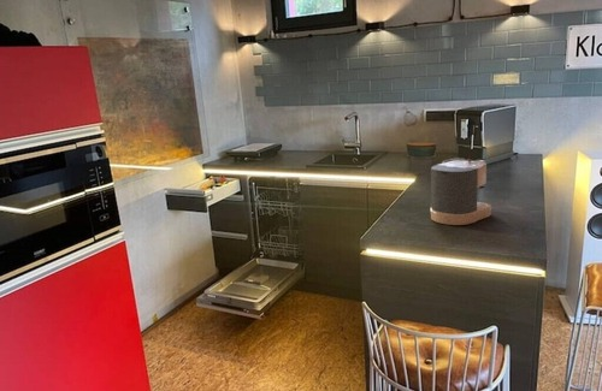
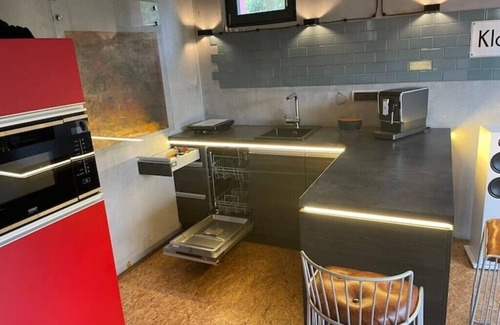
- coffee maker [429,156,494,226]
